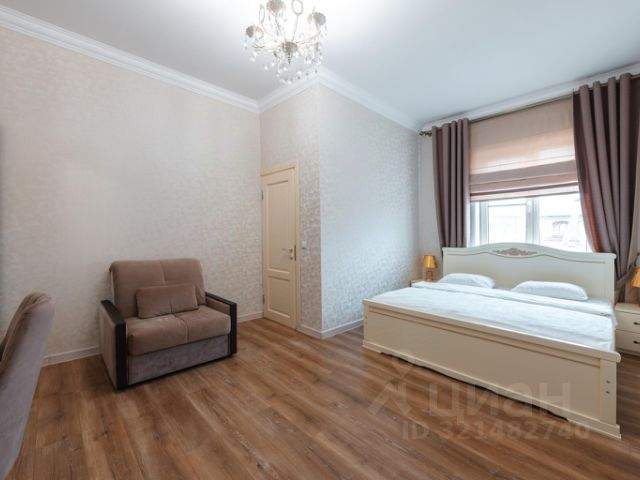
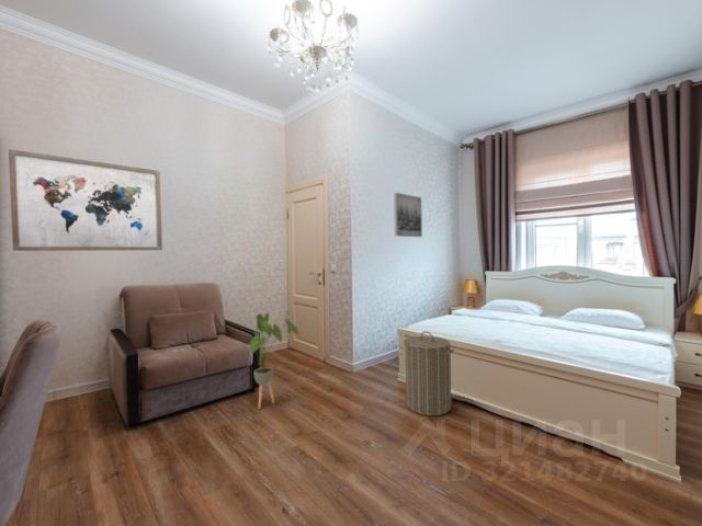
+ laundry hamper [403,330,455,418]
+ house plant [240,311,301,410]
+ wall art [393,192,423,238]
+ wall art [8,148,163,252]
